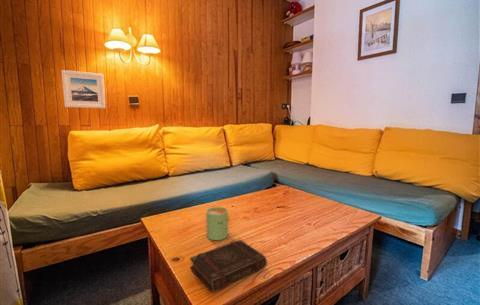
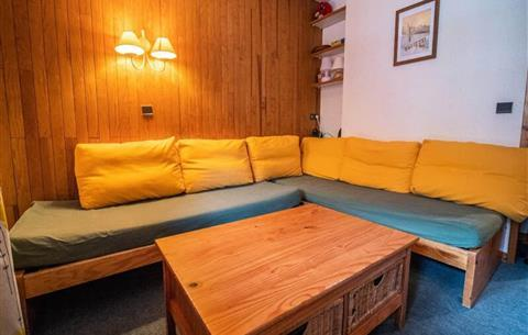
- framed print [60,69,107,109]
- mug [205,206,230,241]
- book [189,239,268,293]
